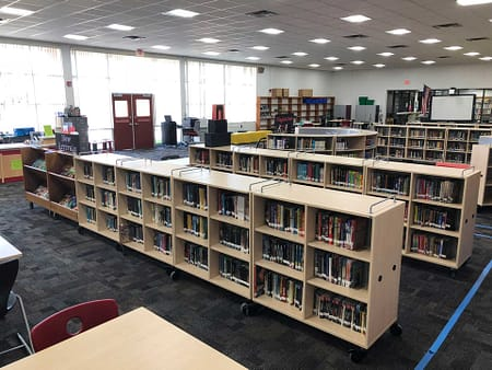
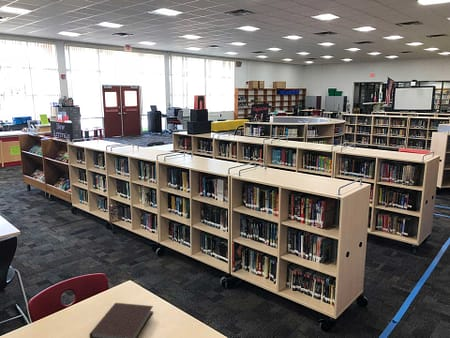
+ notebook [88,302,154,338]
